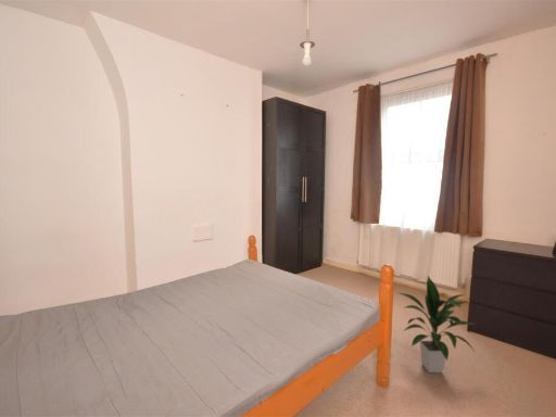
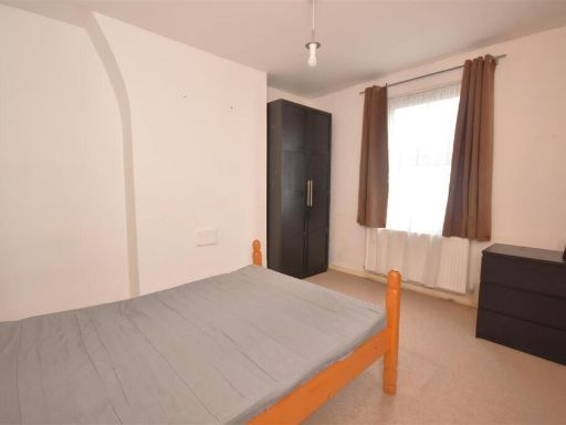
- indoor plant [395,275,476,374]
